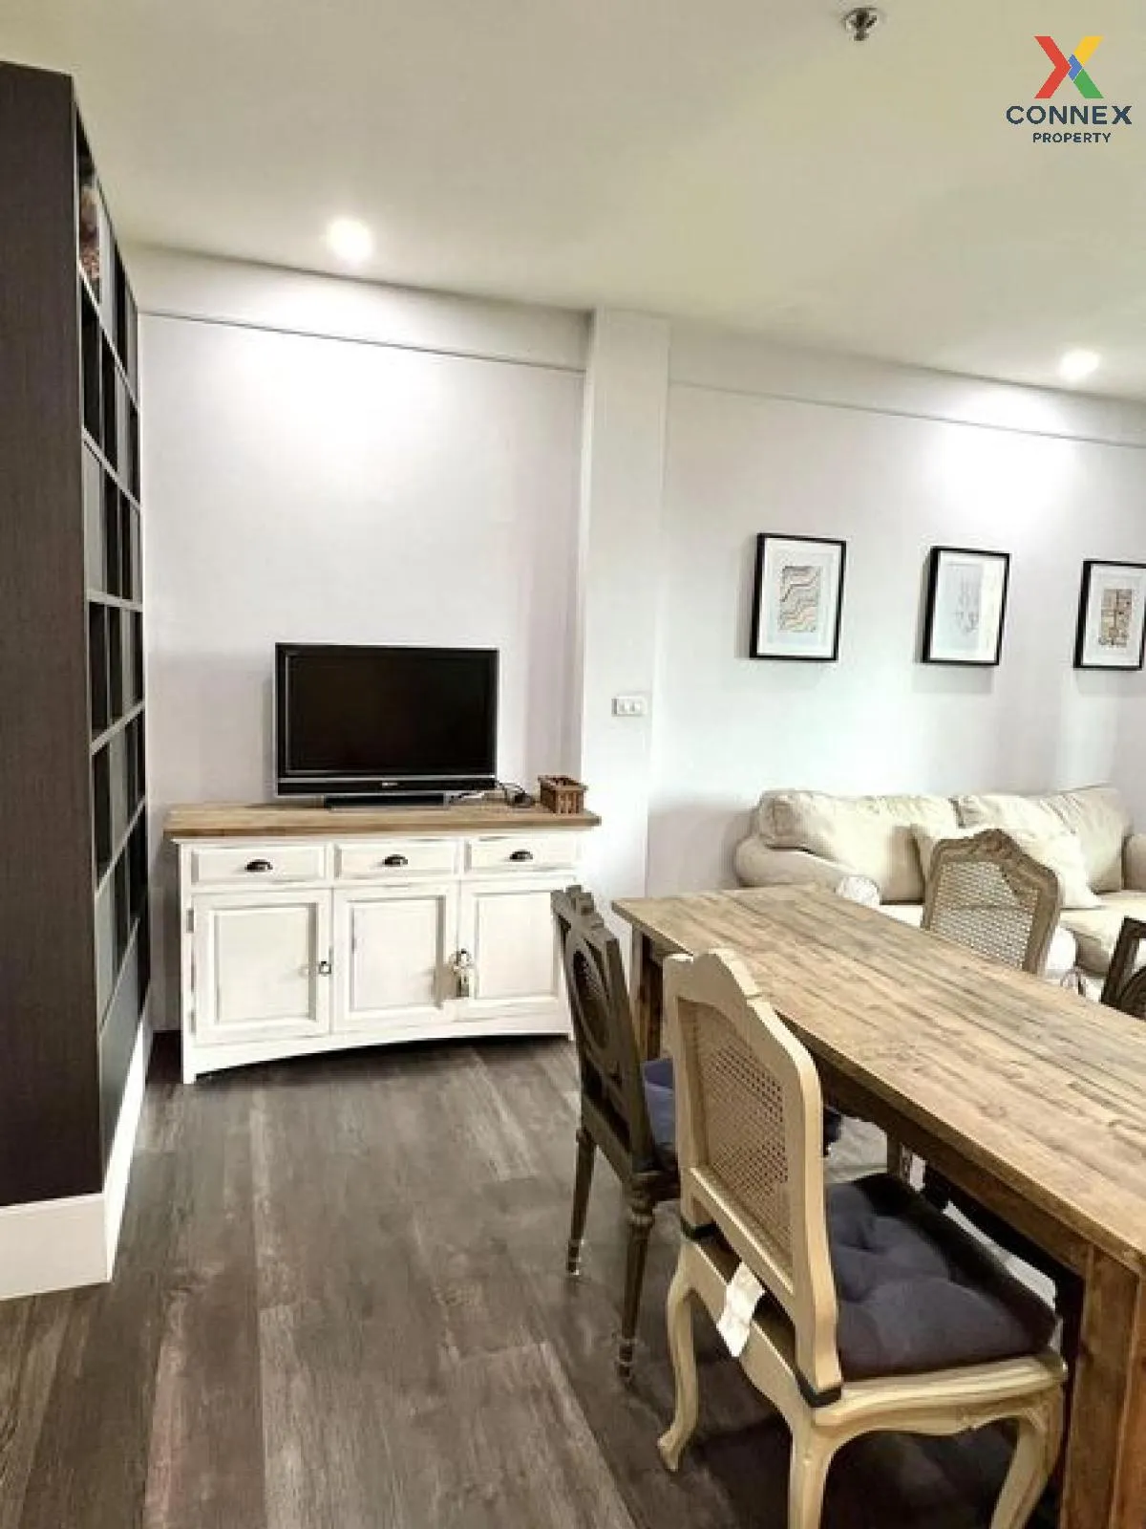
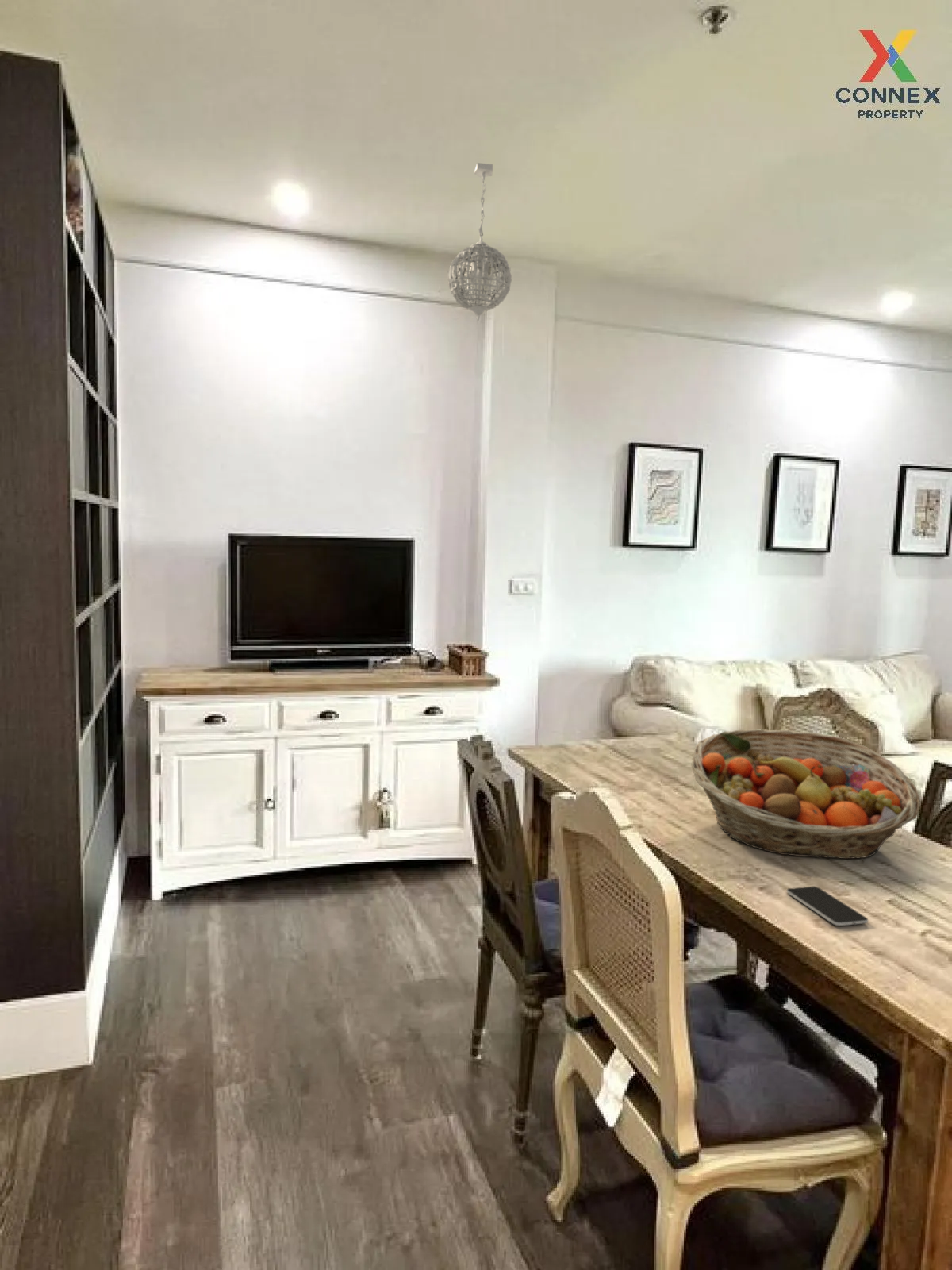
+ smartphone [785,886,869,926]
+ pendant light [447,162,512,322]
+ fruit basket [691,729,920,860]
